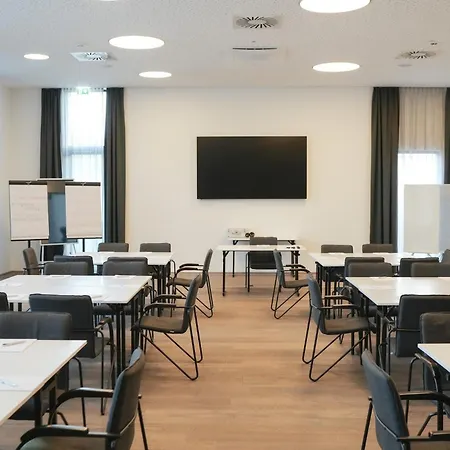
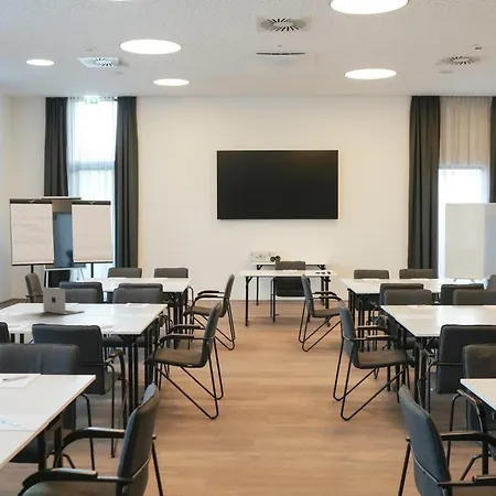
+ laptop [42,287,86,315]
